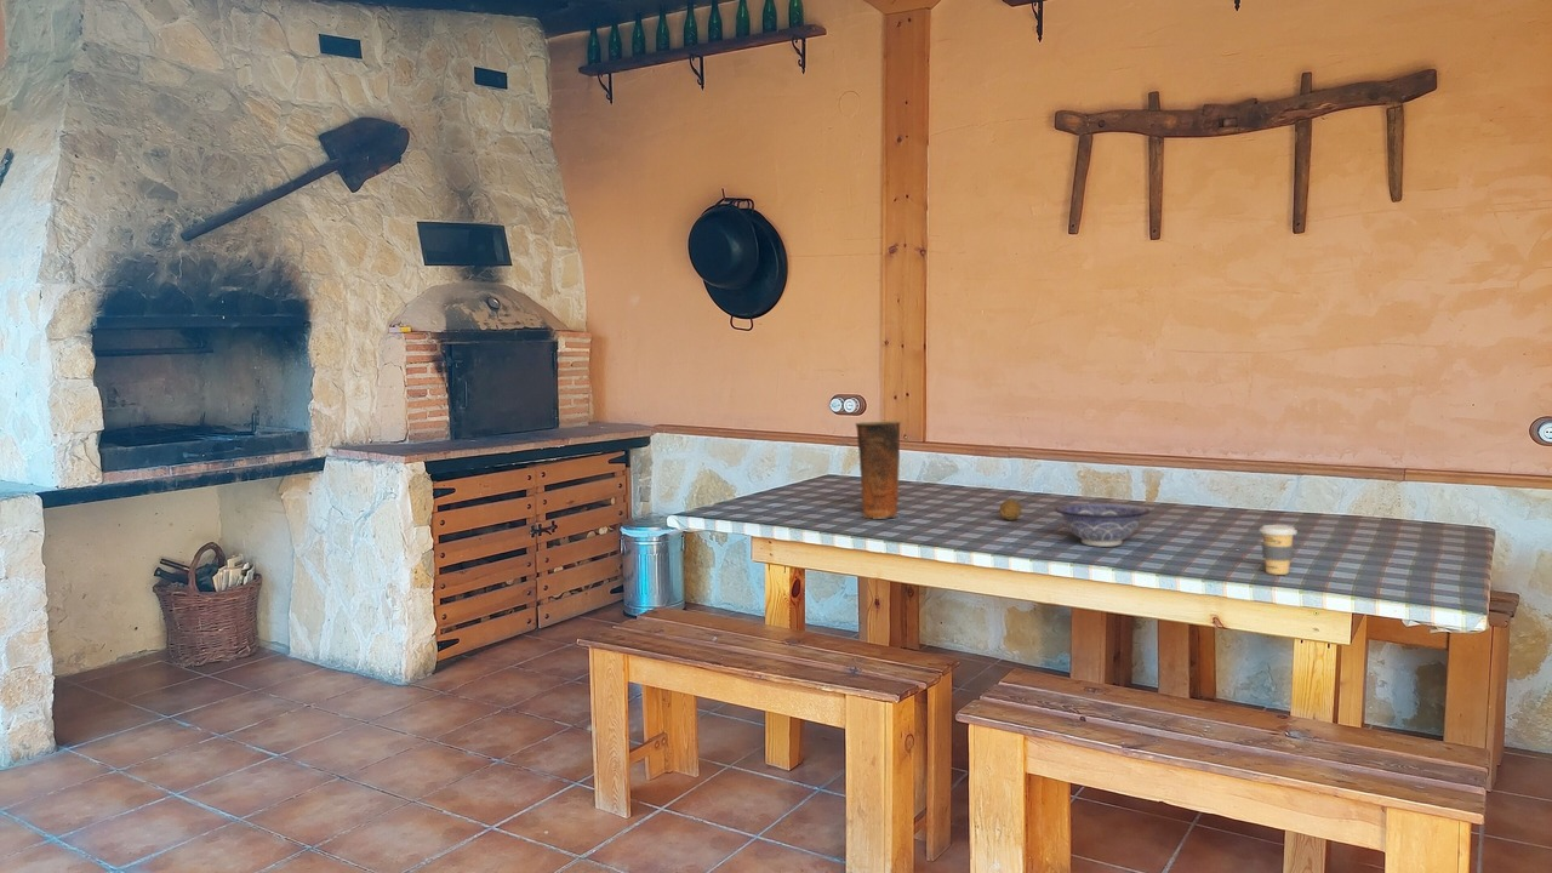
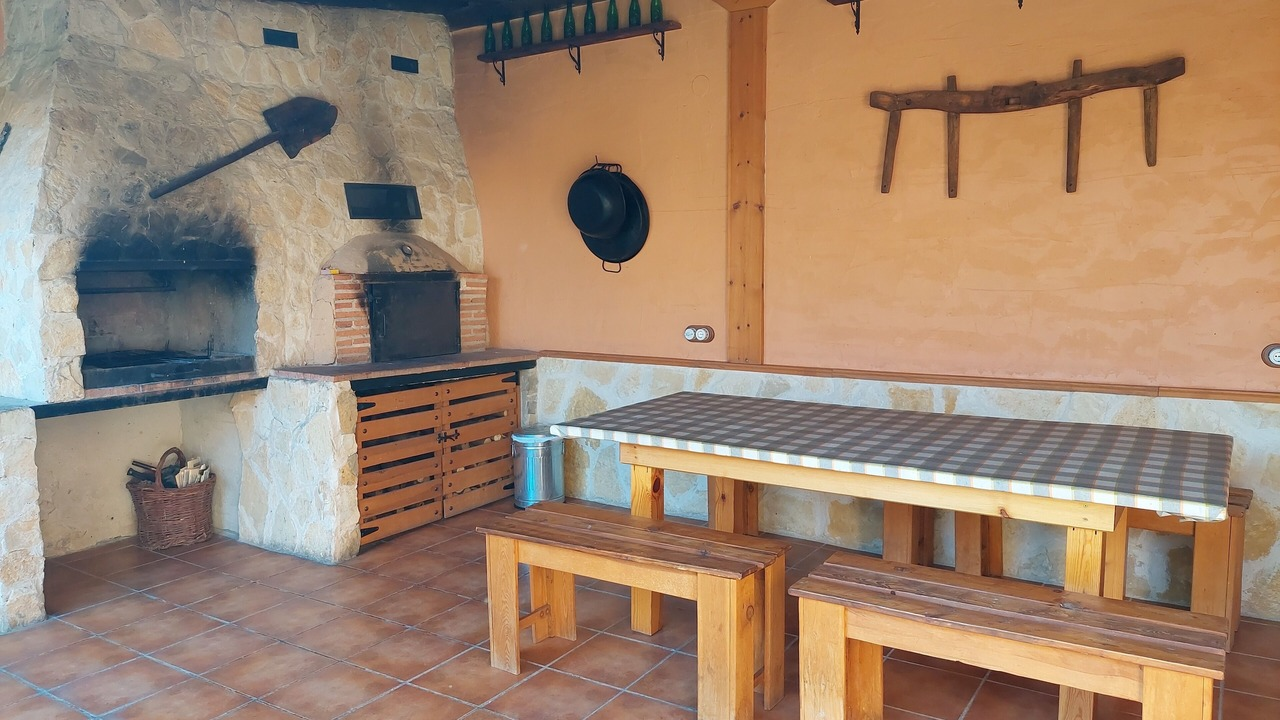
- vase [854,420,901,520]
- coffee cup [1259,524,1299,576]
- fruit [999,498,1022,521]
- decorative bowl [1054,502,1151,548]
